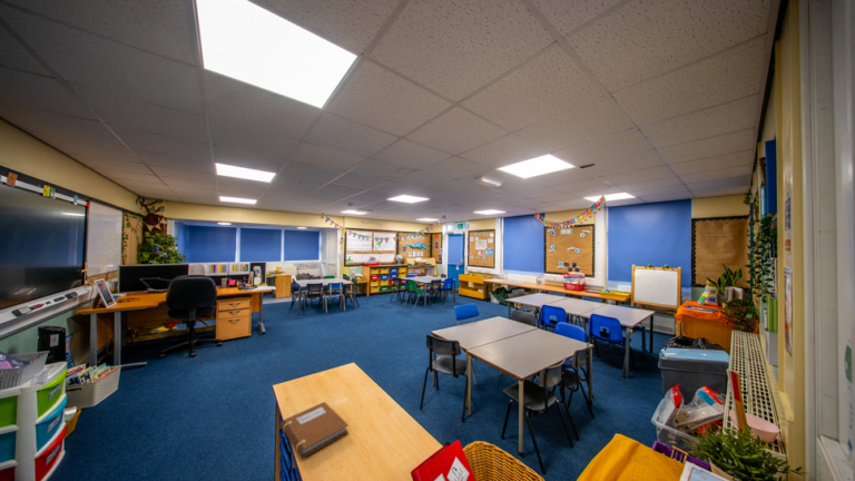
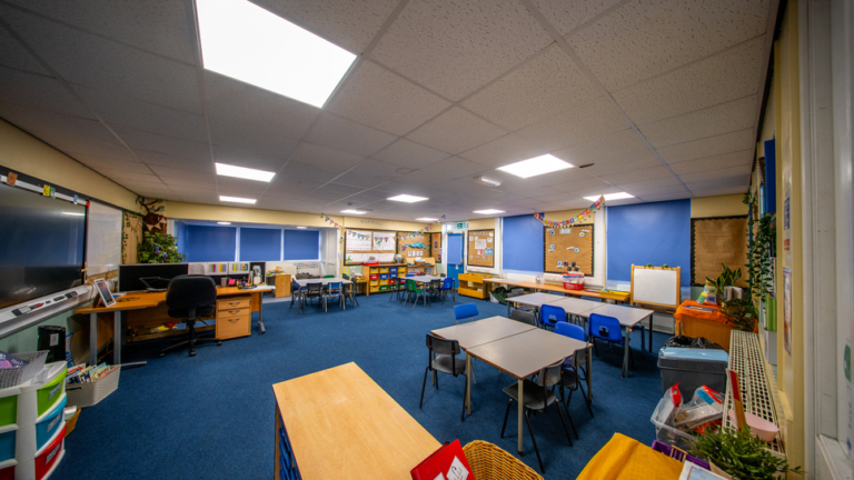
- notebook [279,401,350,459]
